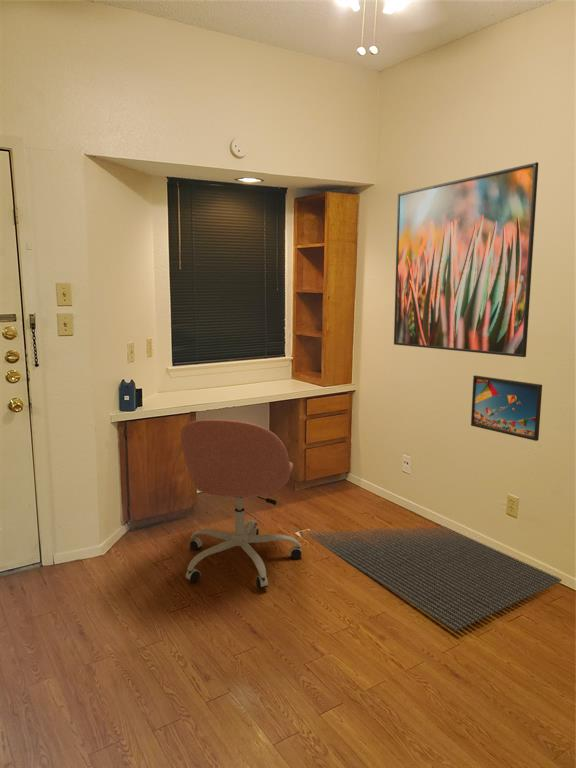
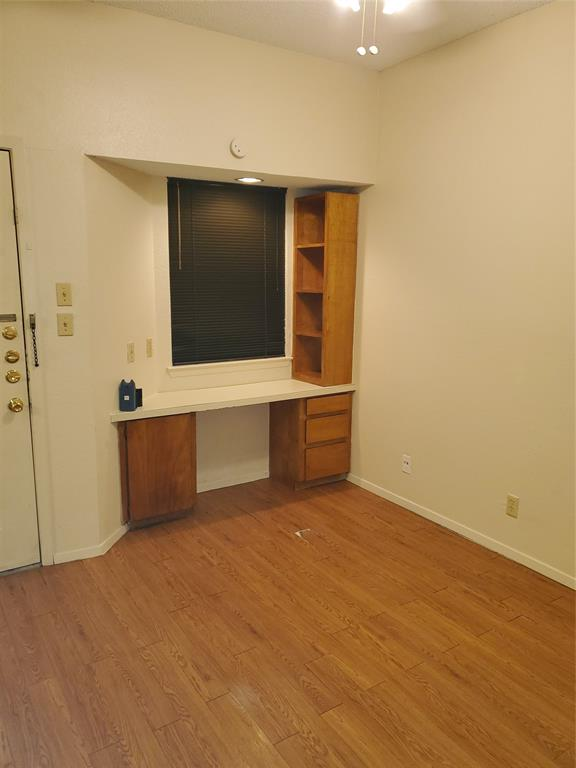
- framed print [470,374,543,442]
- office chair [180,418,303,590]
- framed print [393,161,539,358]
- floor mat [307,525,563,632]
